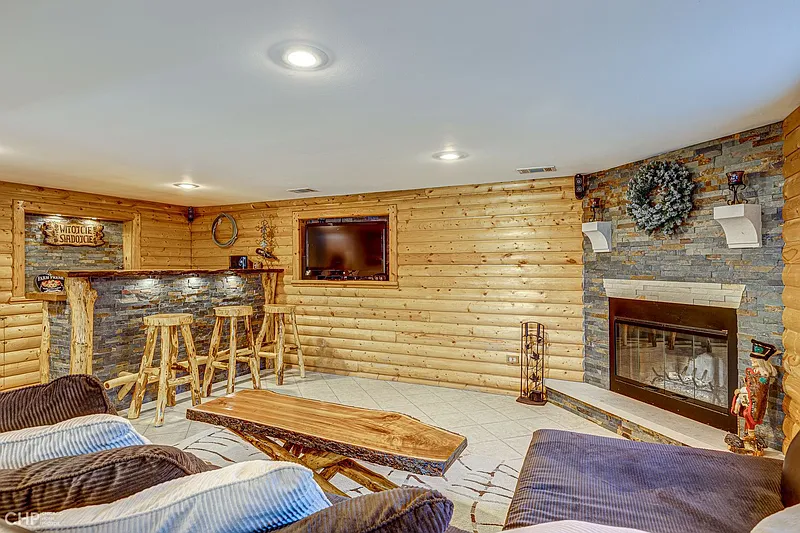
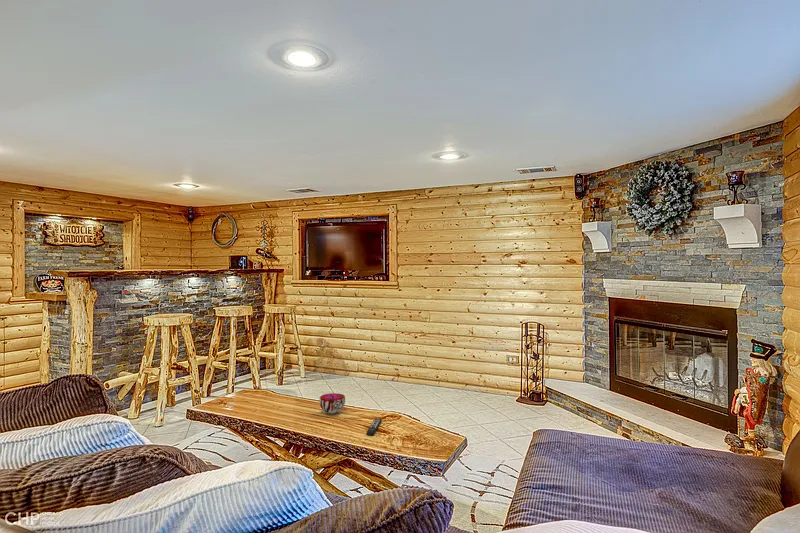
+ decorative bowl [318,392,346,414]
+ remote control [365,417,383,437]
